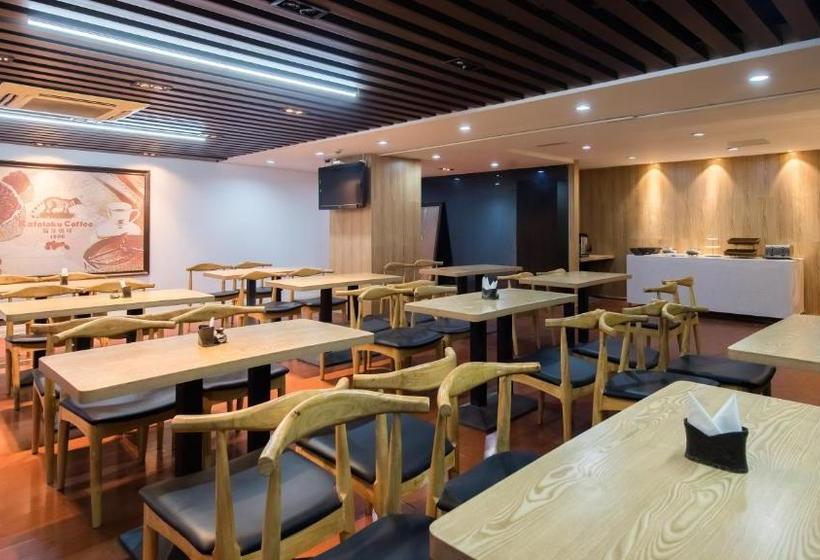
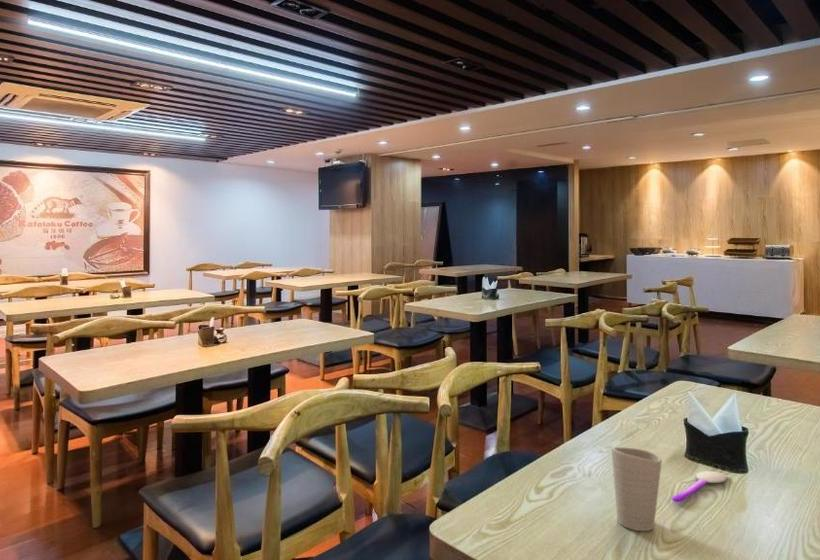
+ cup [610,446,663,532]
+ spoon [671,470,728,503]
